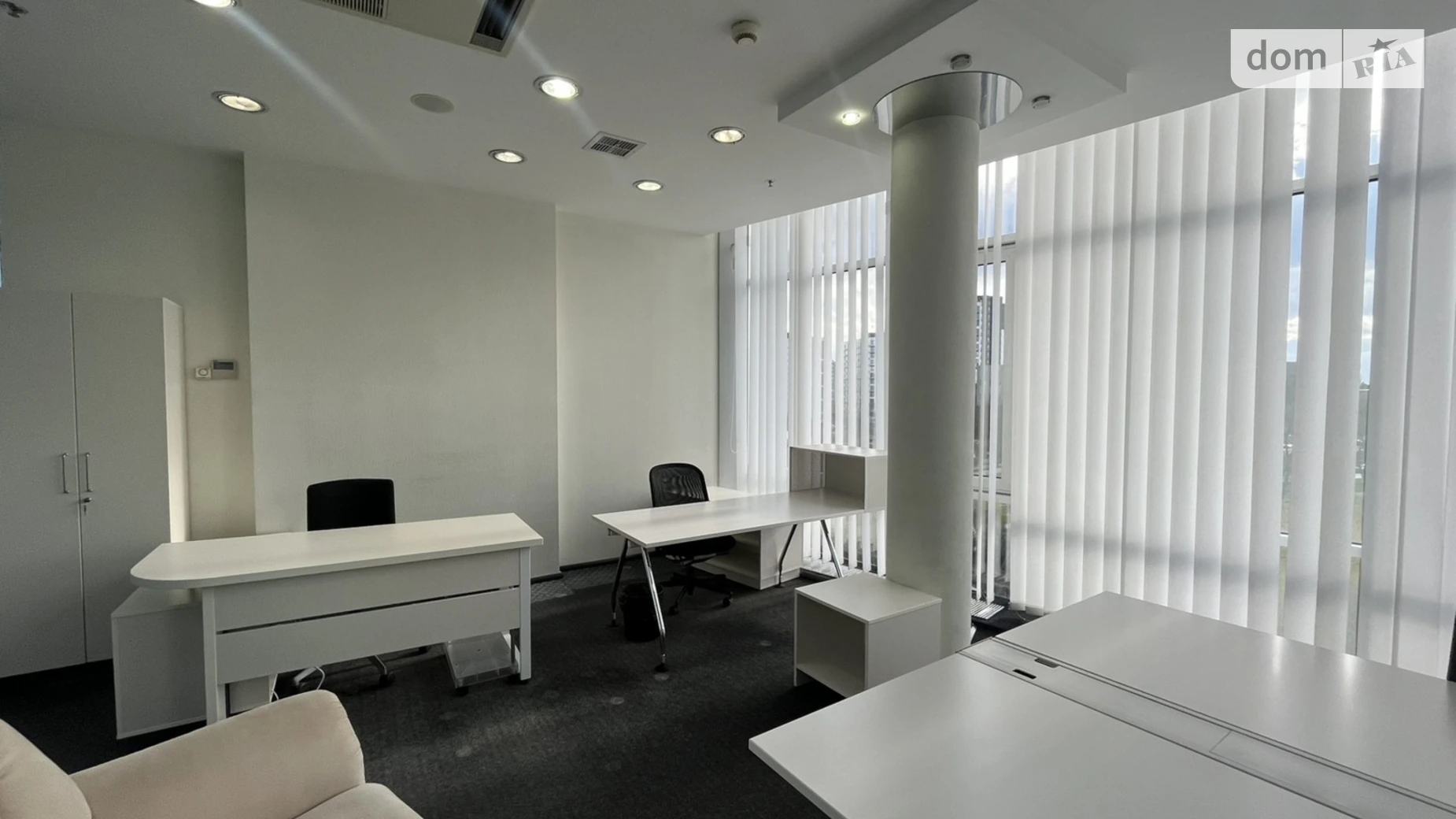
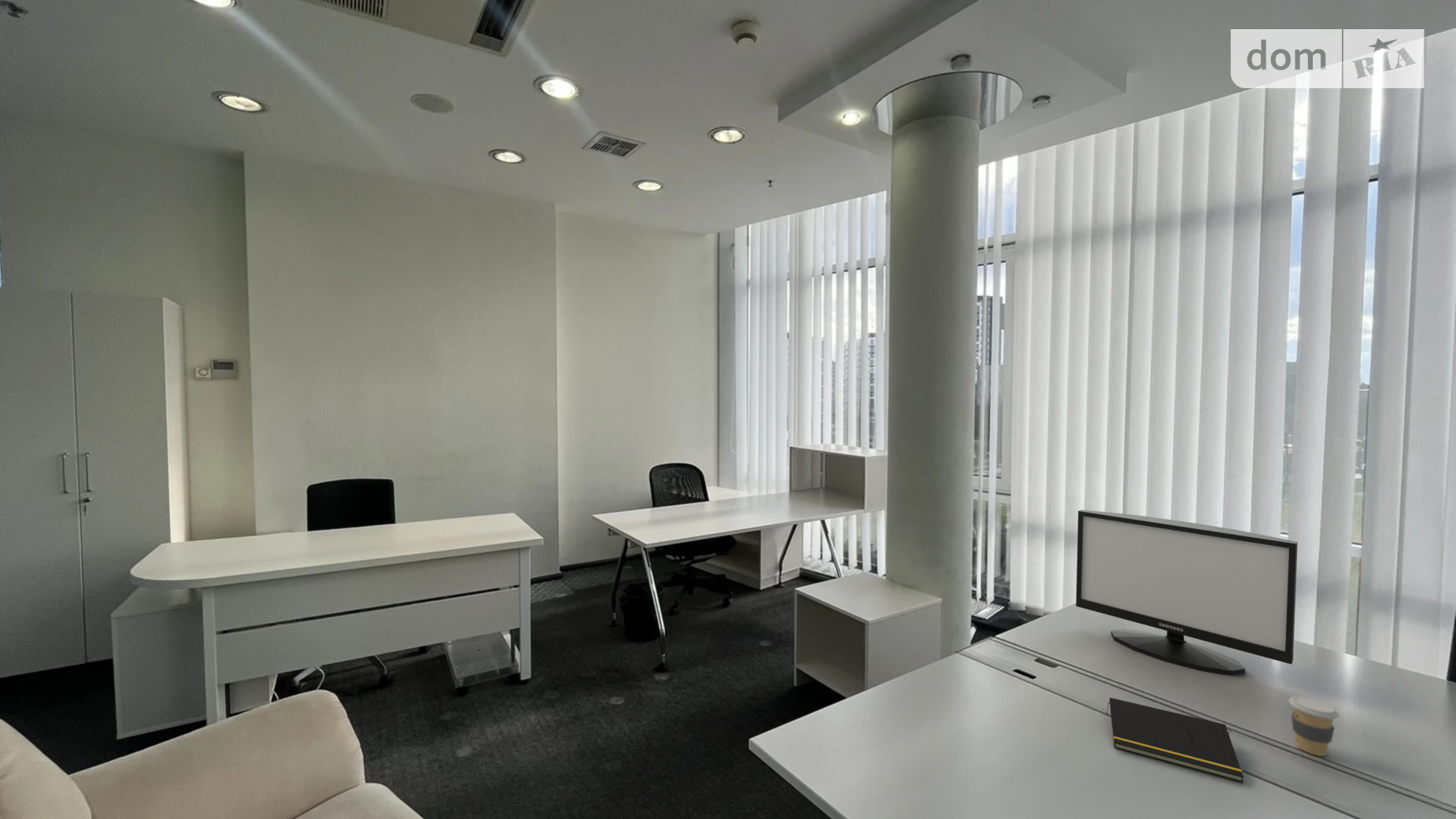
+ notepad [1106,697,1244,783]
+ coffee cup [1288,695,1340,757]
+ monitor [1075,509,1299,676]
